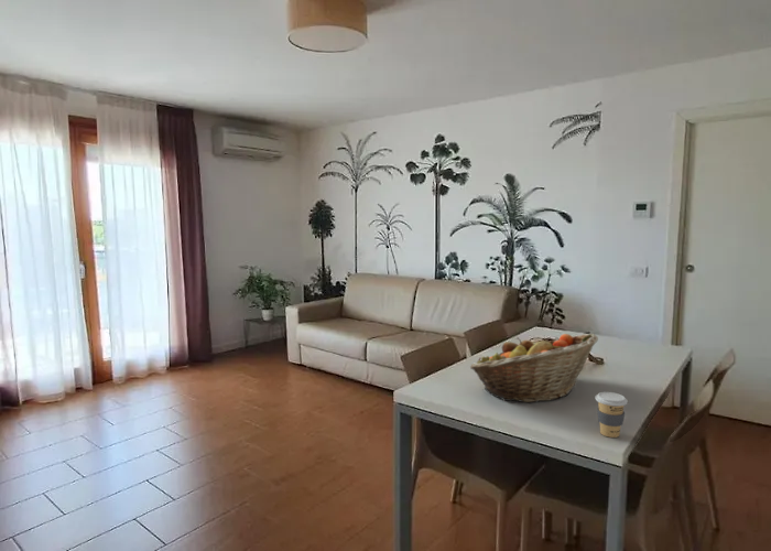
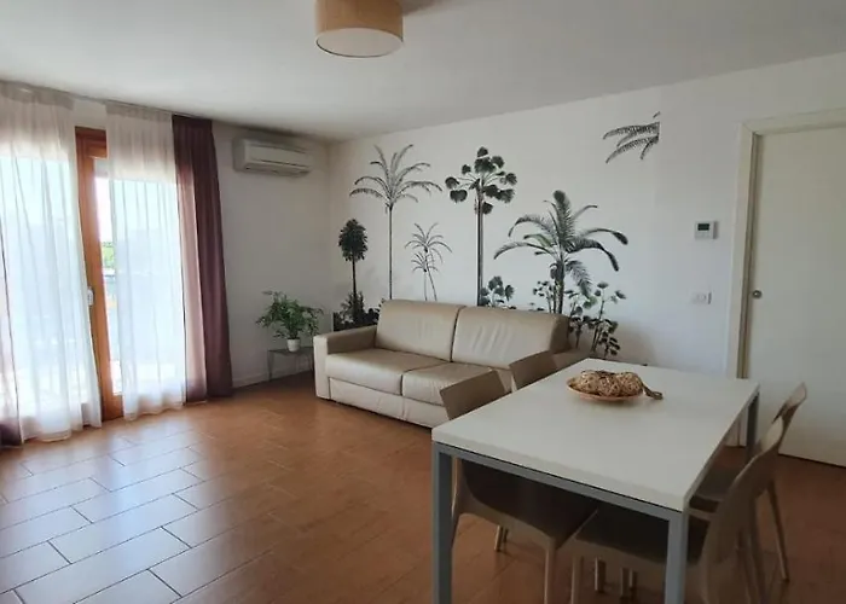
- coffee cup [595,391,629,439]
- fruit basket [469,333,599,403]
